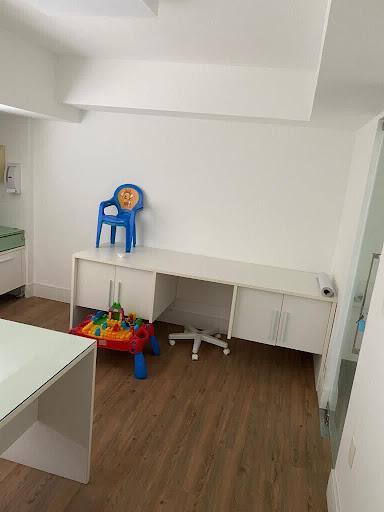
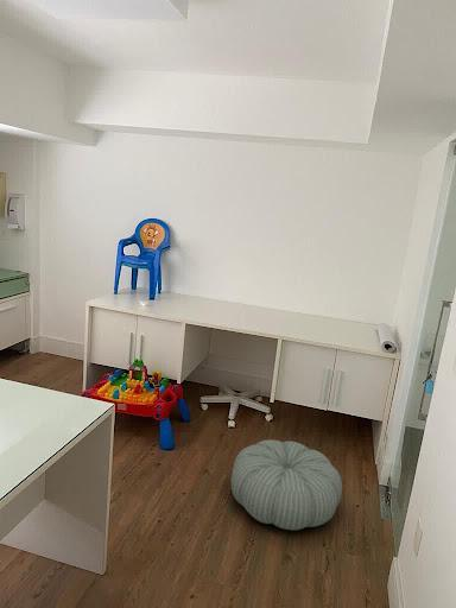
+ pouf [230,438,343,531]
